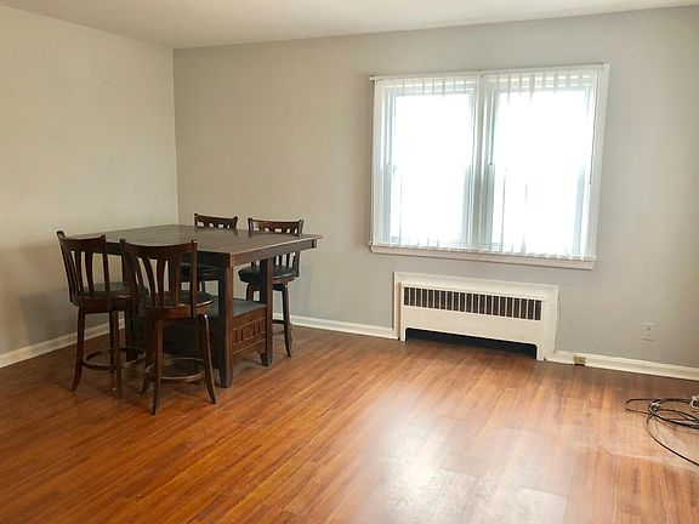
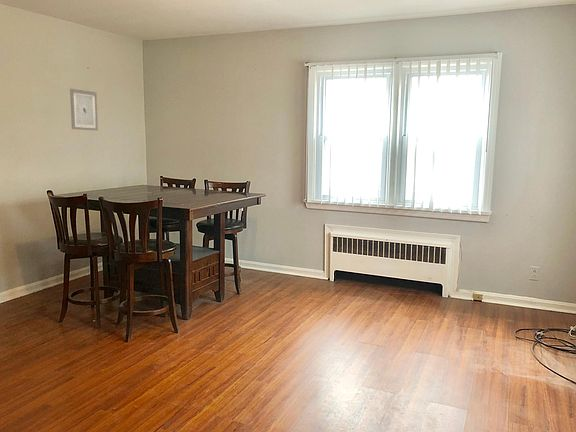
+ wall art [69,88,99,131]
